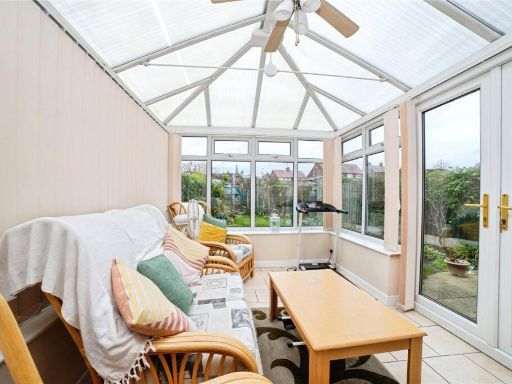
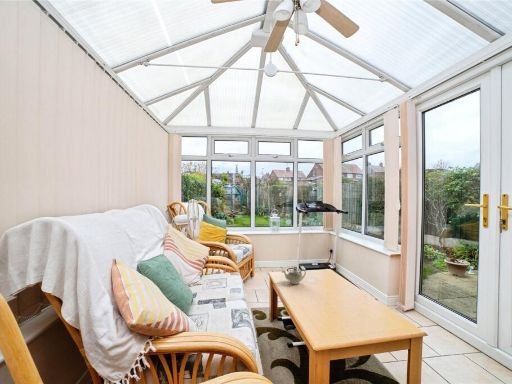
+ teapot [281,267,307,285]
